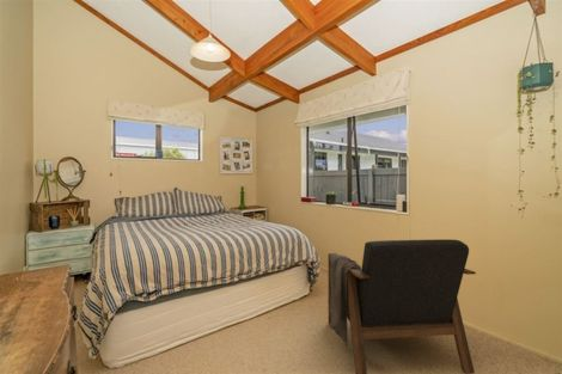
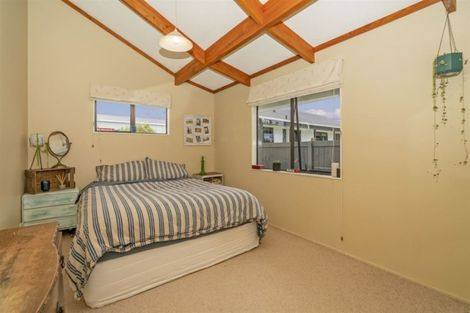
- armchair [326,238,477,374]
